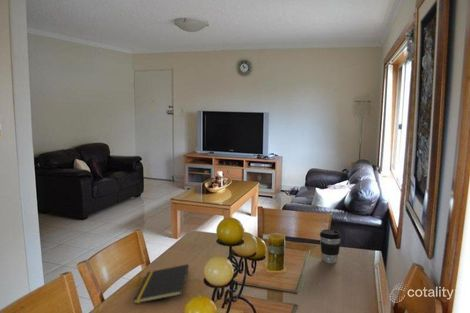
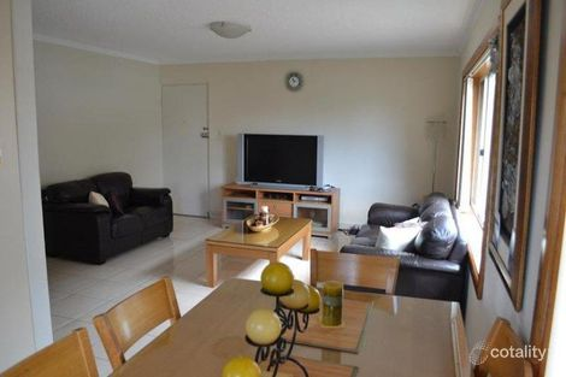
- coffee cup [319,228,342,264]
- notepad [132,263,190,305]
